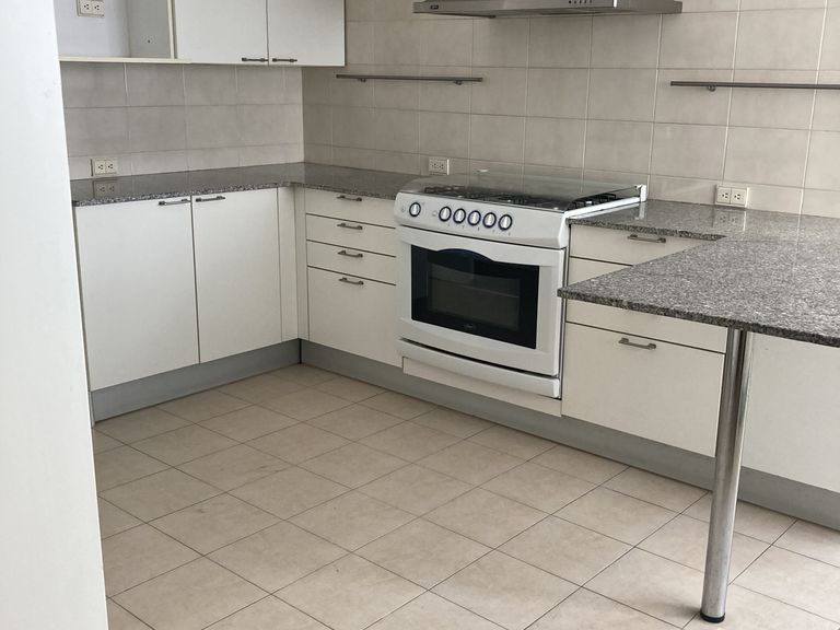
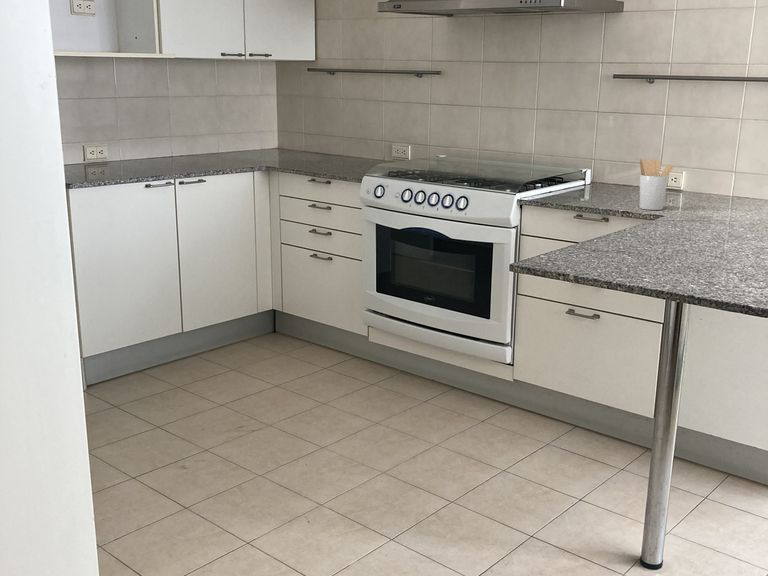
+ utensil holder [638,158,675,211]
